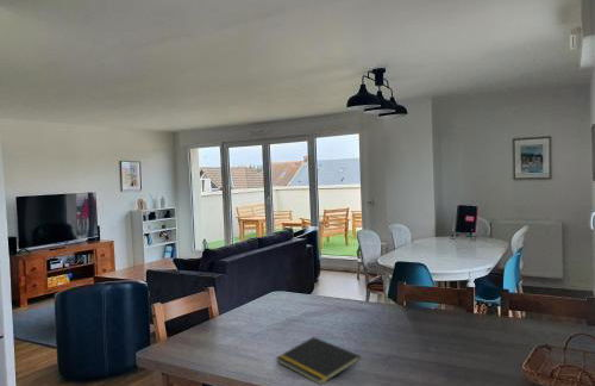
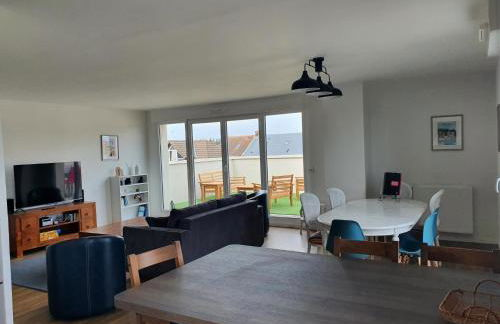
- notepad [275,336,362,386]
